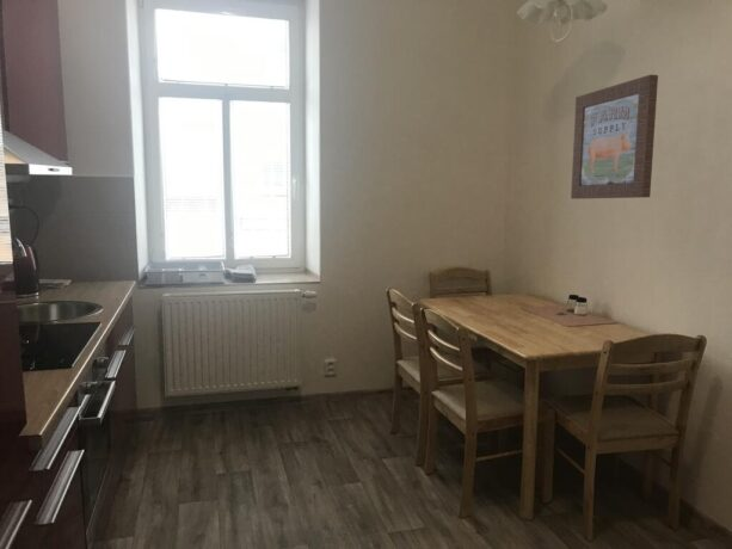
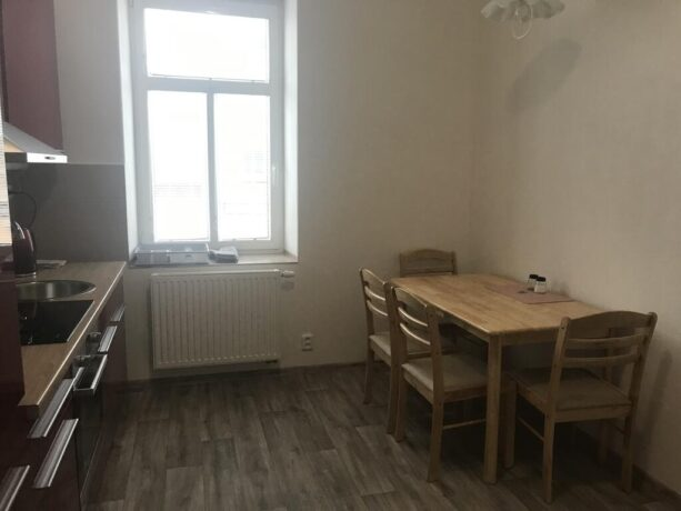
- wall art [570,74,659,199]
